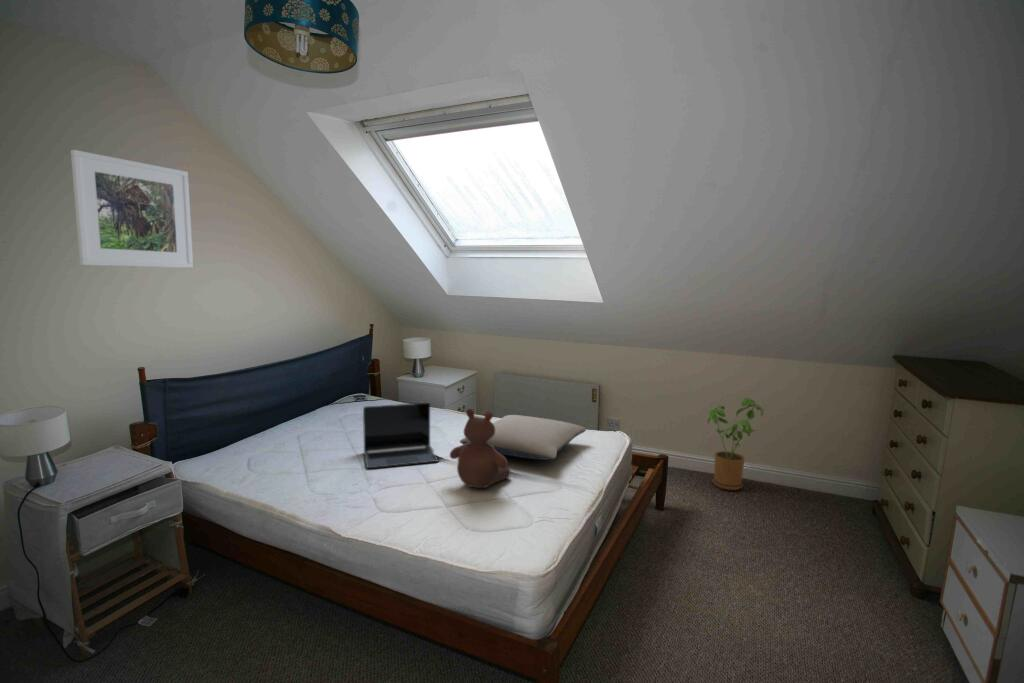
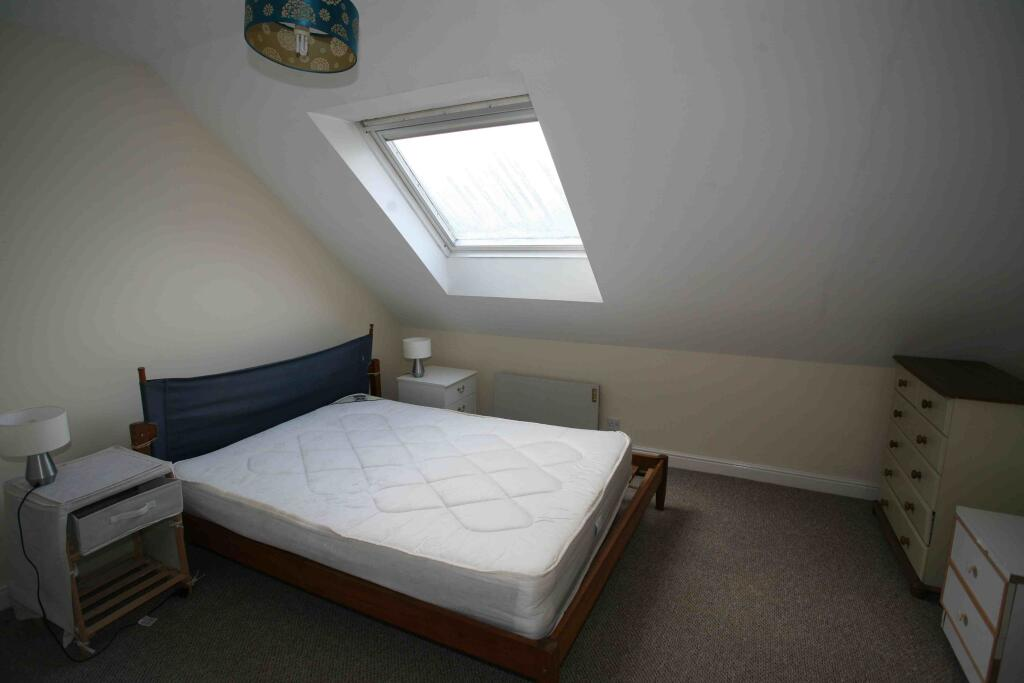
- pillow [459,414,587,461]
- stuffed bear [449,408,512,489]
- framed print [70,149,194,269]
- house plant [707,397,767,491]
- laptop [362,402,439,469]
